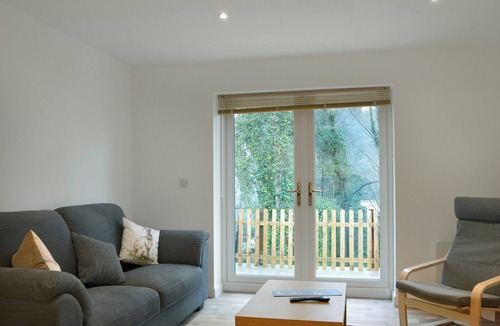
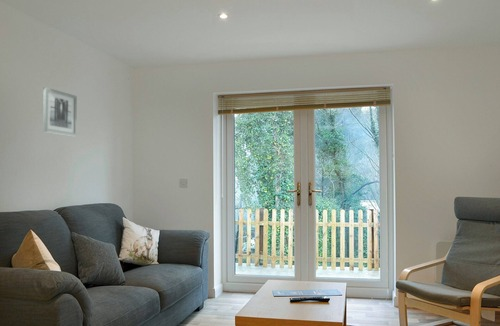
+ wall art [42,87,78,137]
